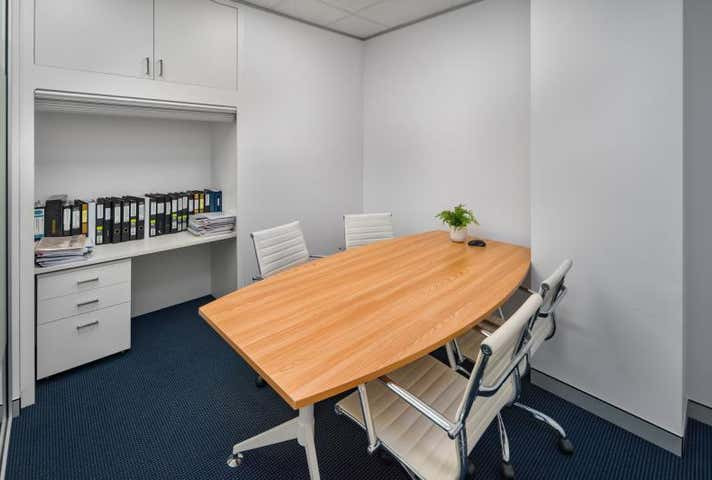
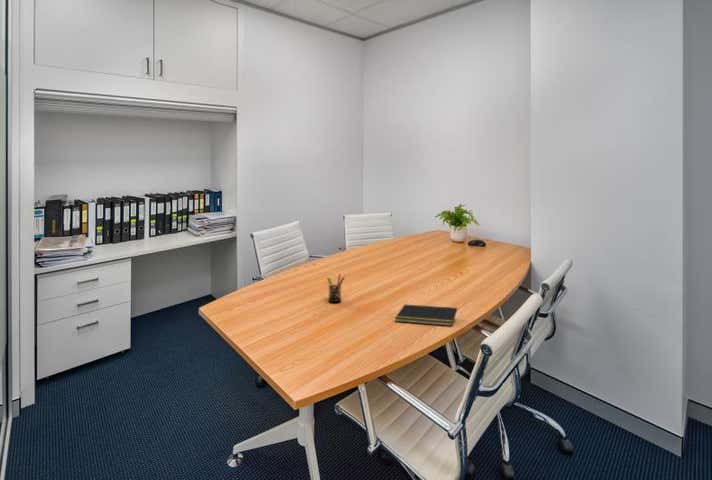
+ notepad [394,304,458,327]
+ pen holder [326,273,346,303]
